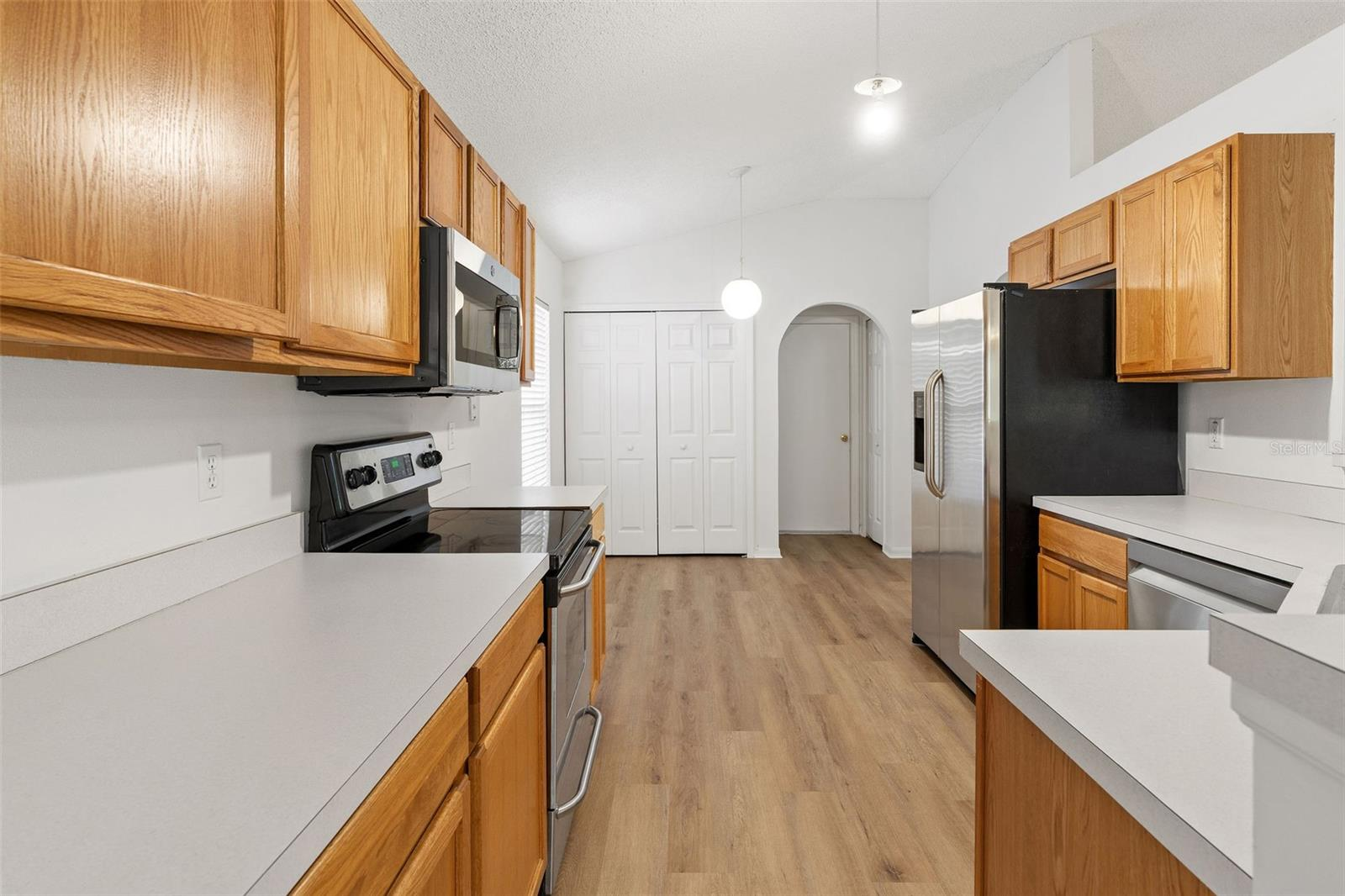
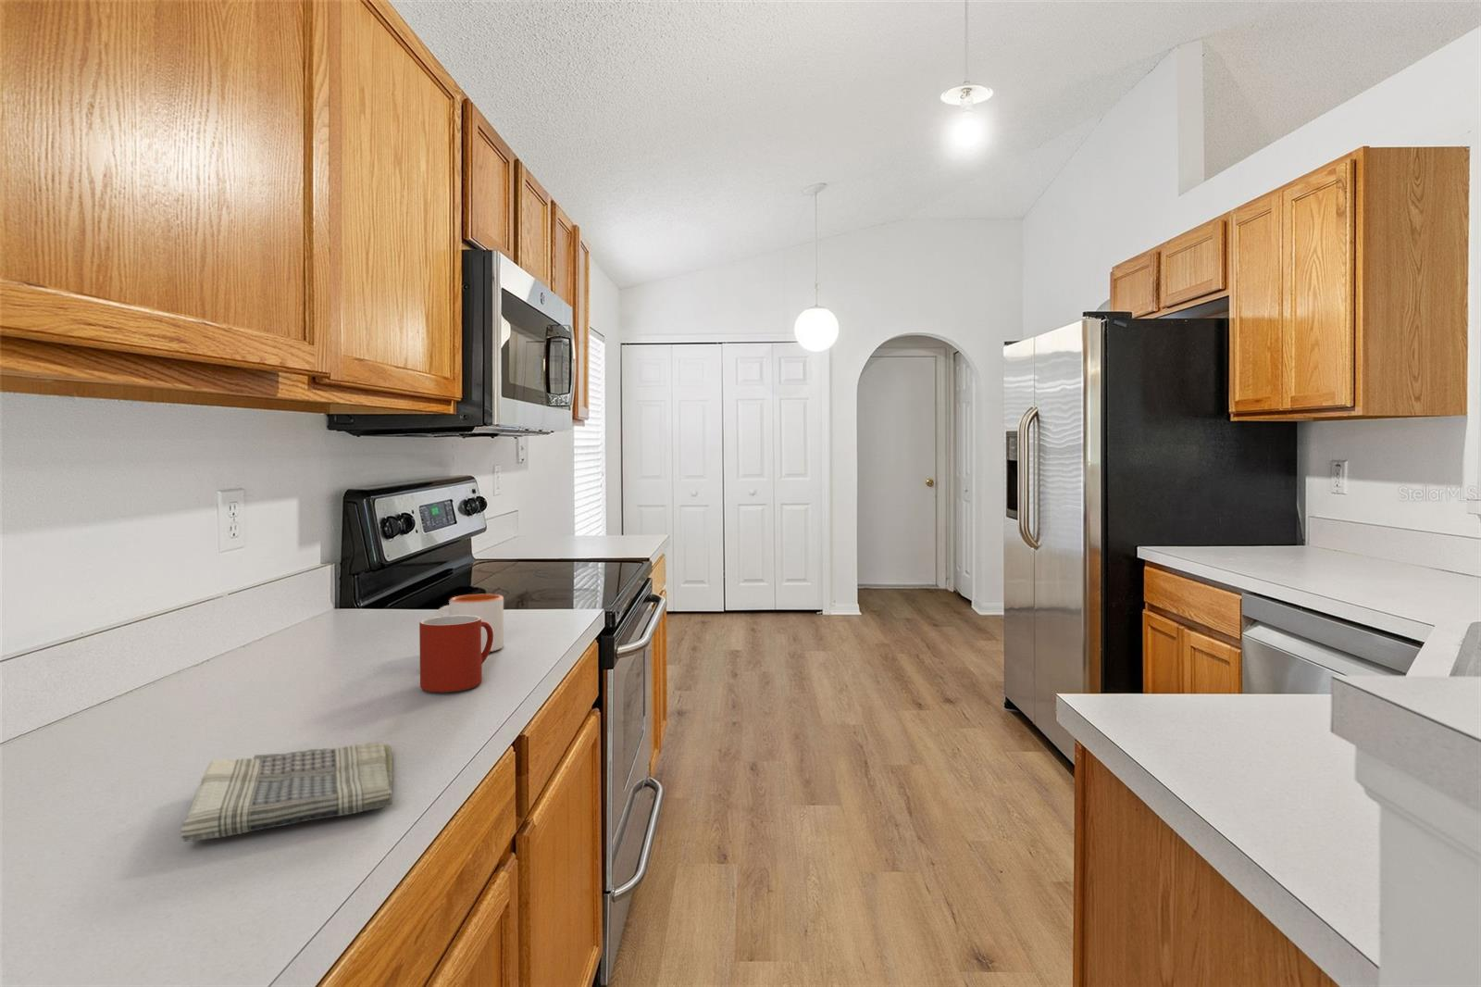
+ mug [433,594,504,653]
+ mug [418,615,493,694]
+ dish towel [179,741,393,843]
